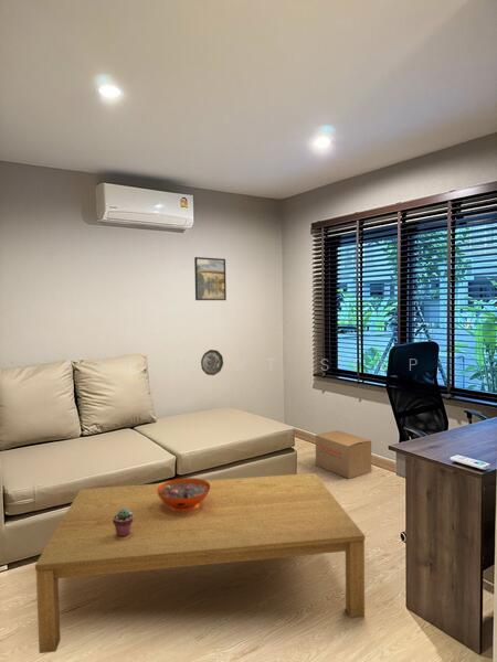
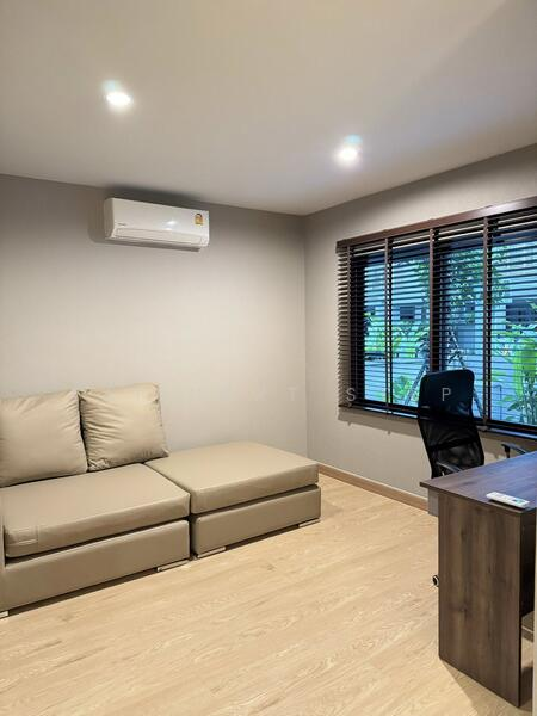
- decorative bowl [157,477,211,511]
- cardboard box [315,429,372,480]
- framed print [193,256,228,301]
- coffee table [34,472,366,654]
- decorative plate [200,349,224,376]
- potted succulent [113,509,134,537]
